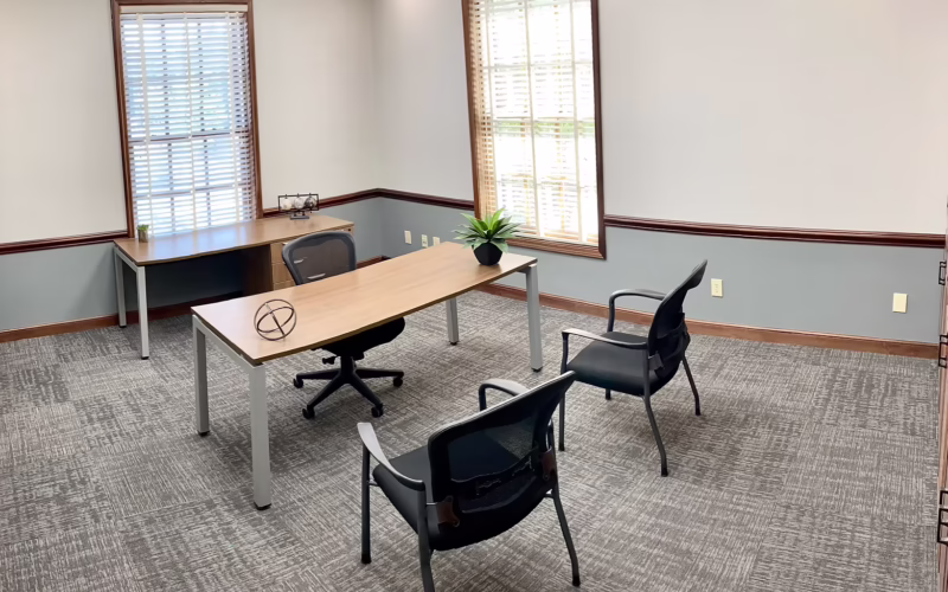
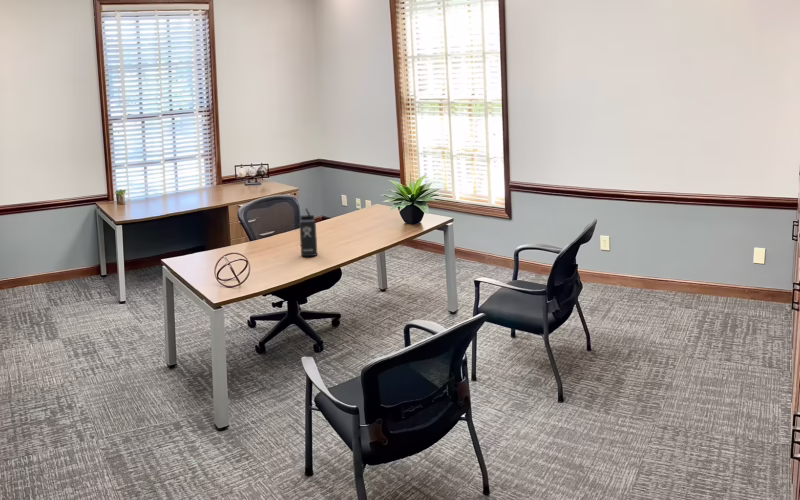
+ thermos bottle [294,208,318,257]
